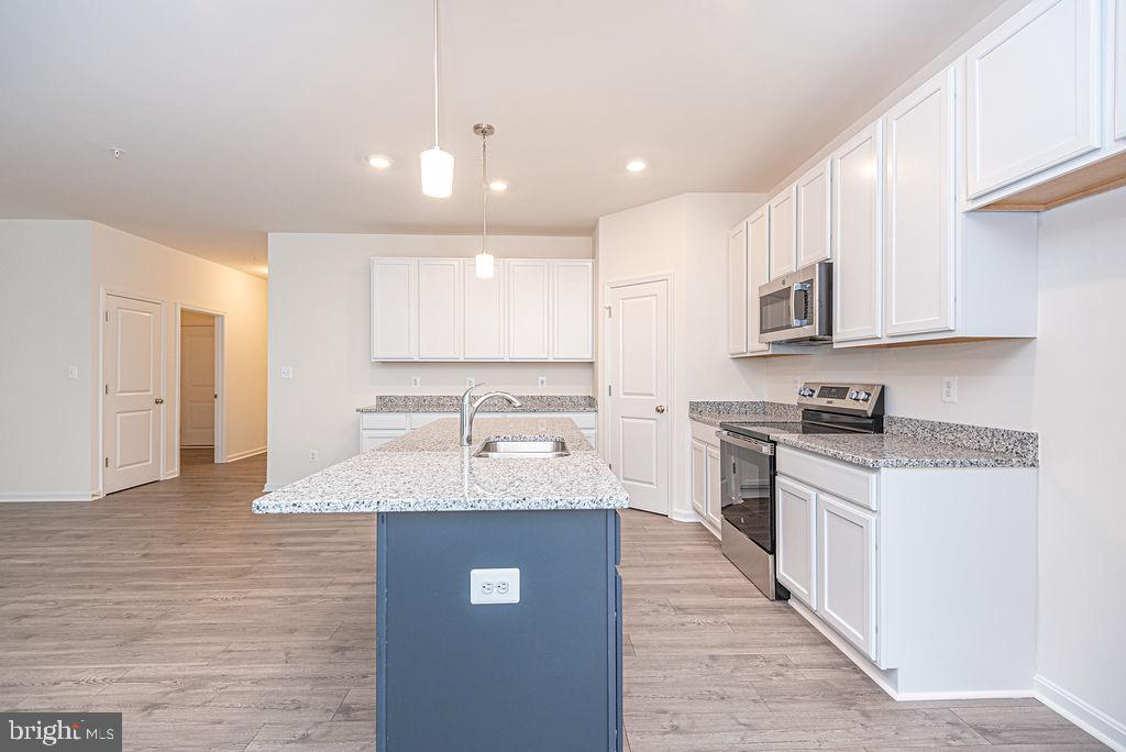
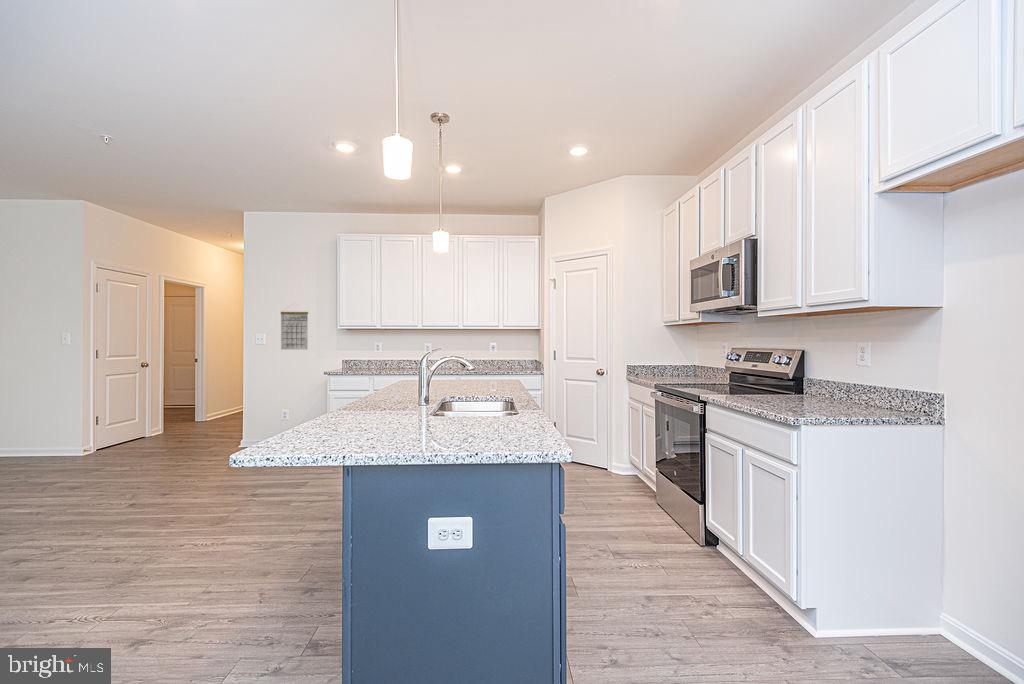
+ calendar [280,303,309,351]
